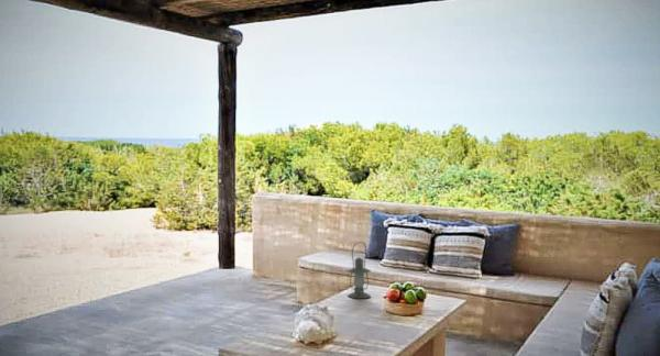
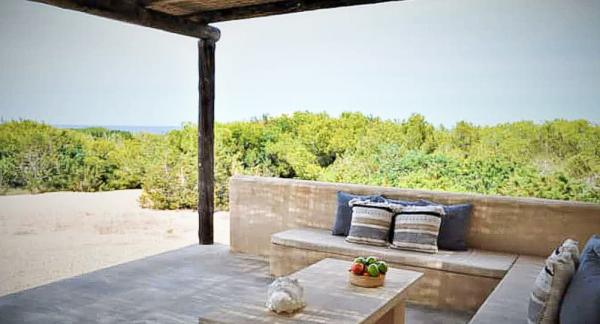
- lantern [346,241,372,299]
